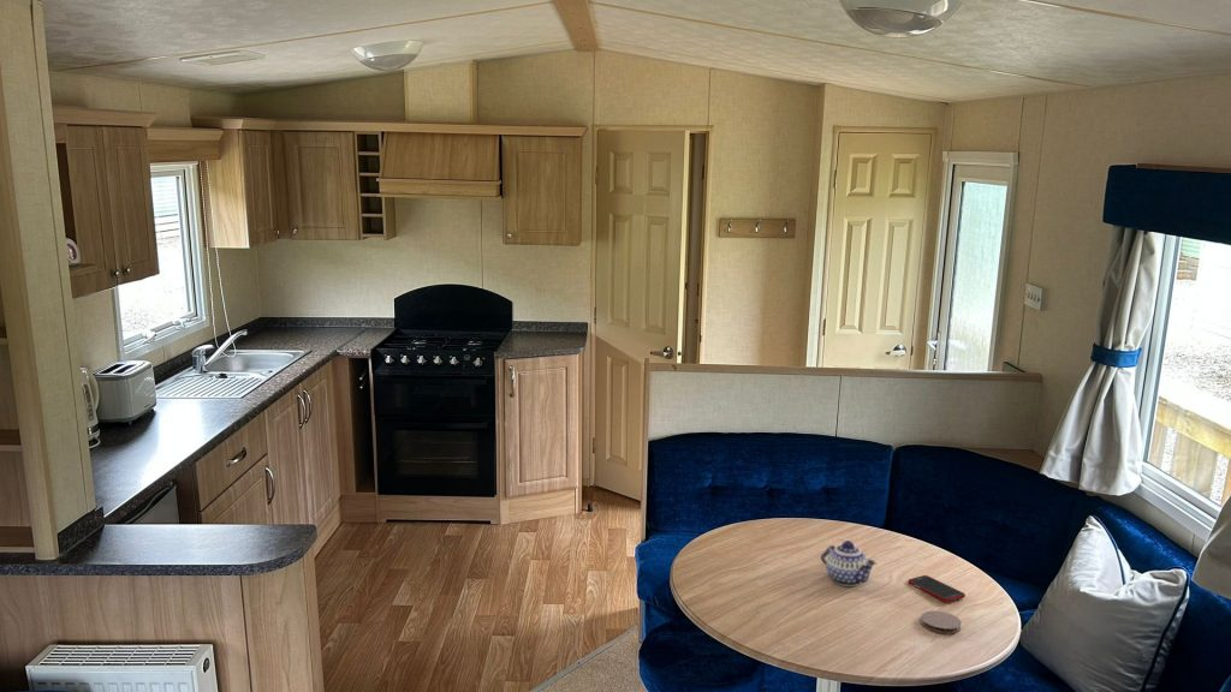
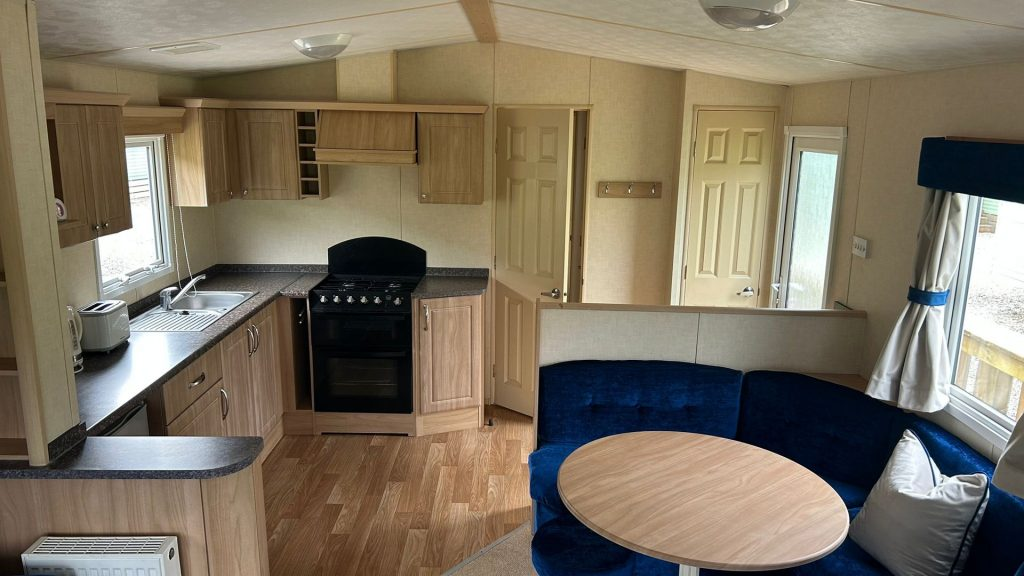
- cell phone [906,574,967,603]
- teapot [820,539,878,587]
- coaster [920,610,963,634]
